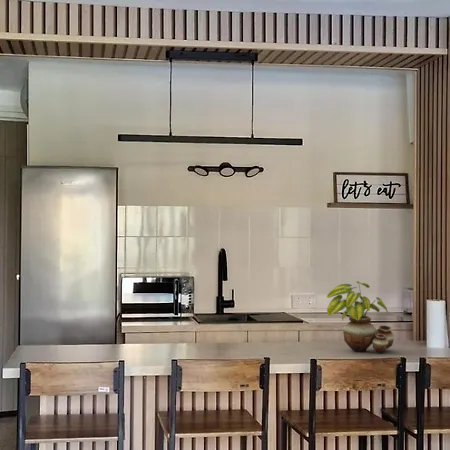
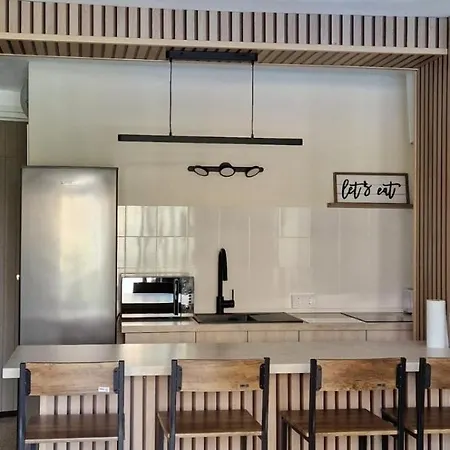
- potted plant [326,280,396,354]
